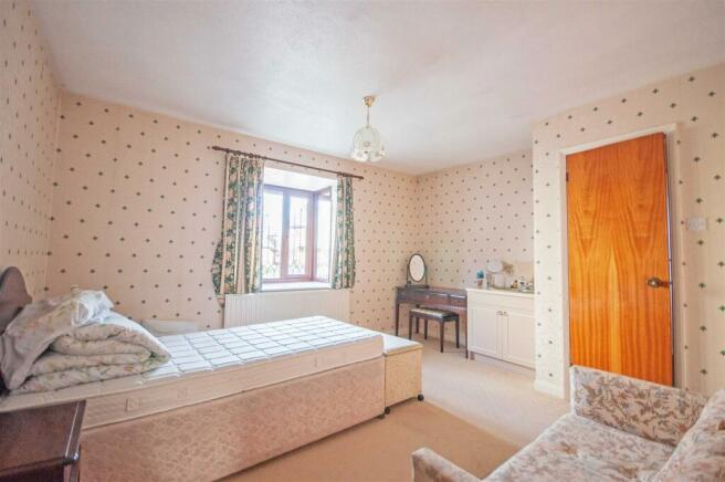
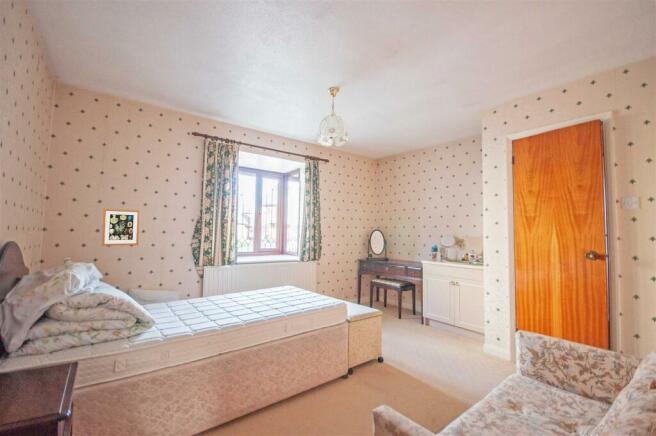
+ wall art [101,208,141,247]
